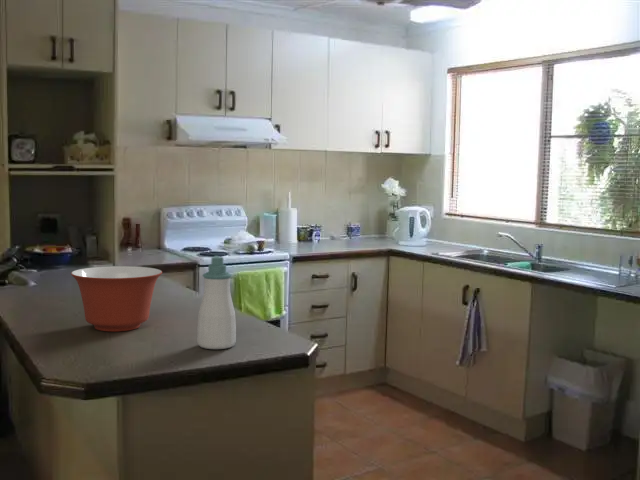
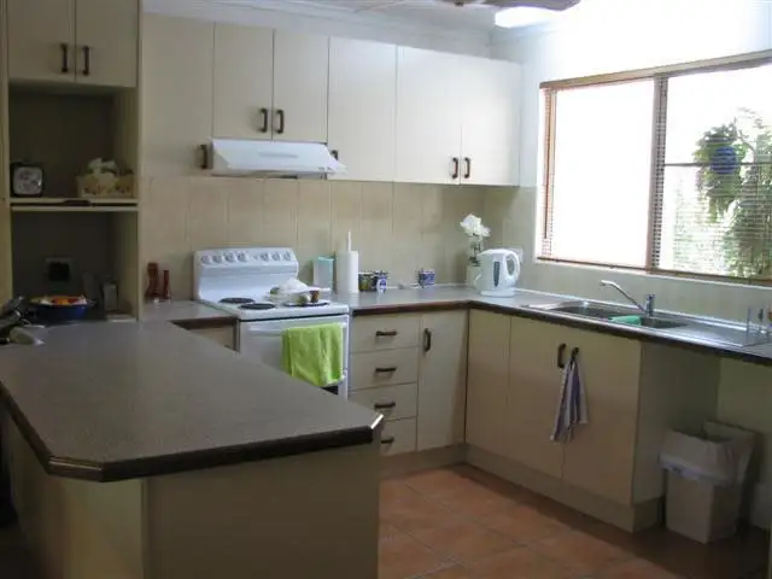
- soap bottle [196,255,237,350]
- mixing bowl [70,265,163,332]
